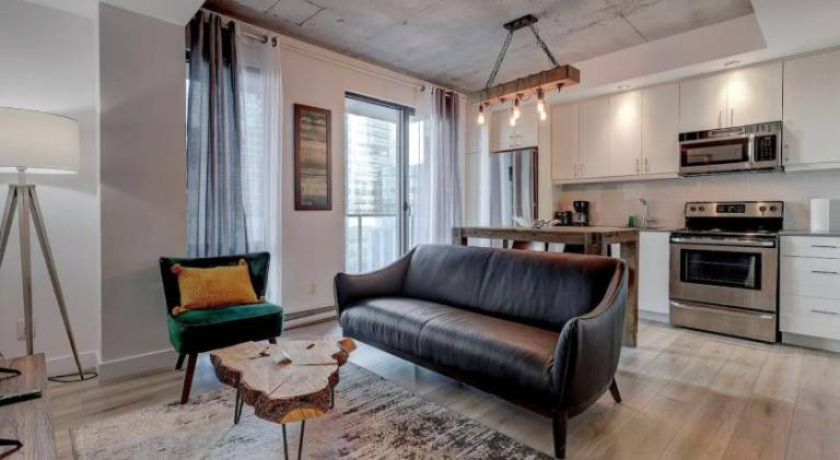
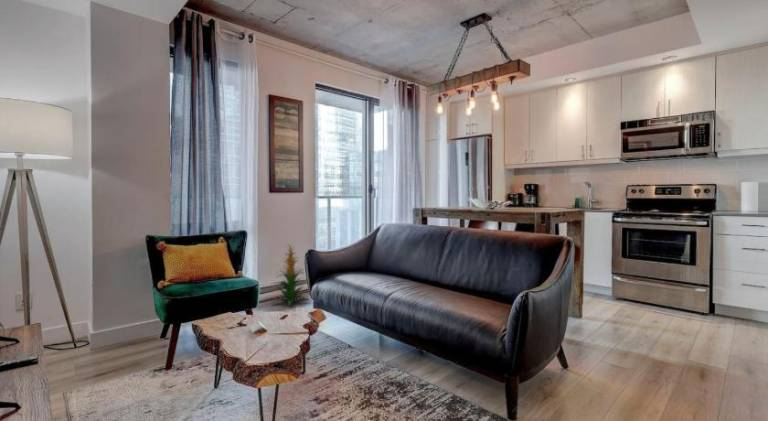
+ indoor plant [271,242,311,306]
